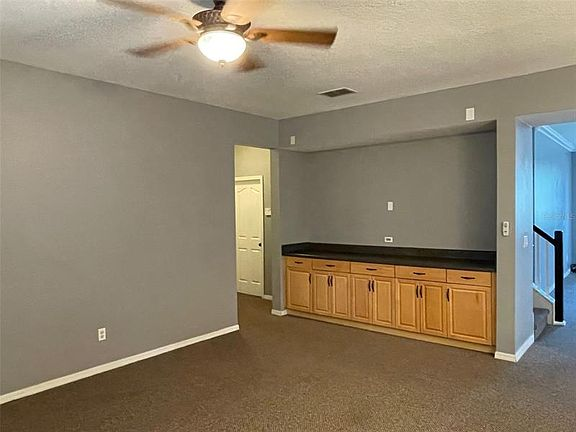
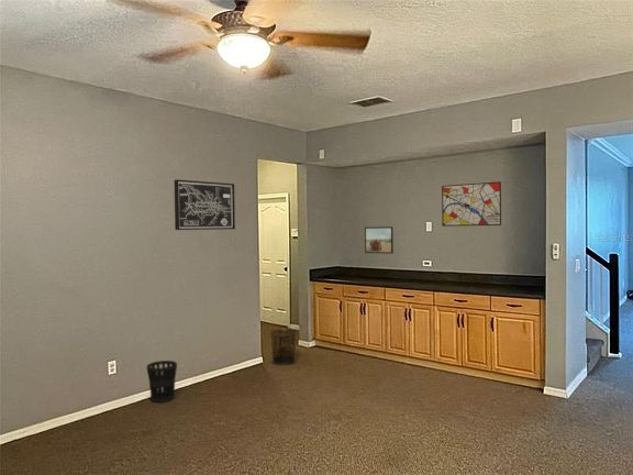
+ wastebasket [146,360,178,404]
+ wall art [174,178,236,231]
+ wall art [441,180,502,228]
+ trash can [268,329,299,366]
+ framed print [364,225,395,255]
